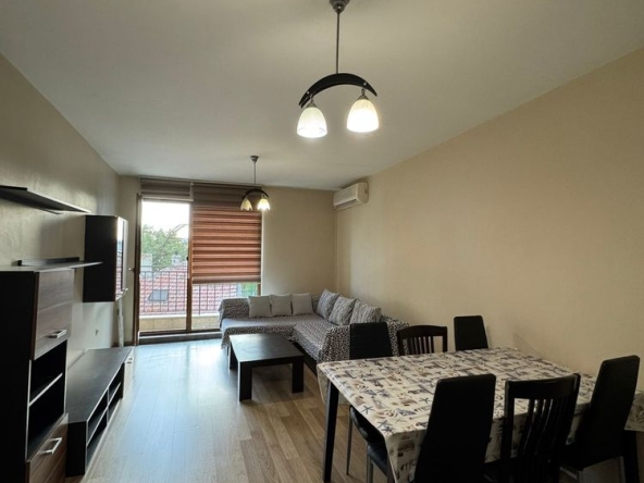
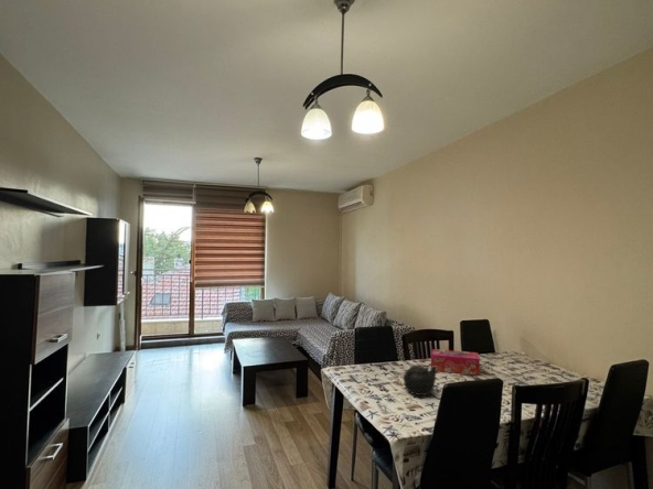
+ teapot [403,363,437,396]
+ tissue box [430,348,481,377]
